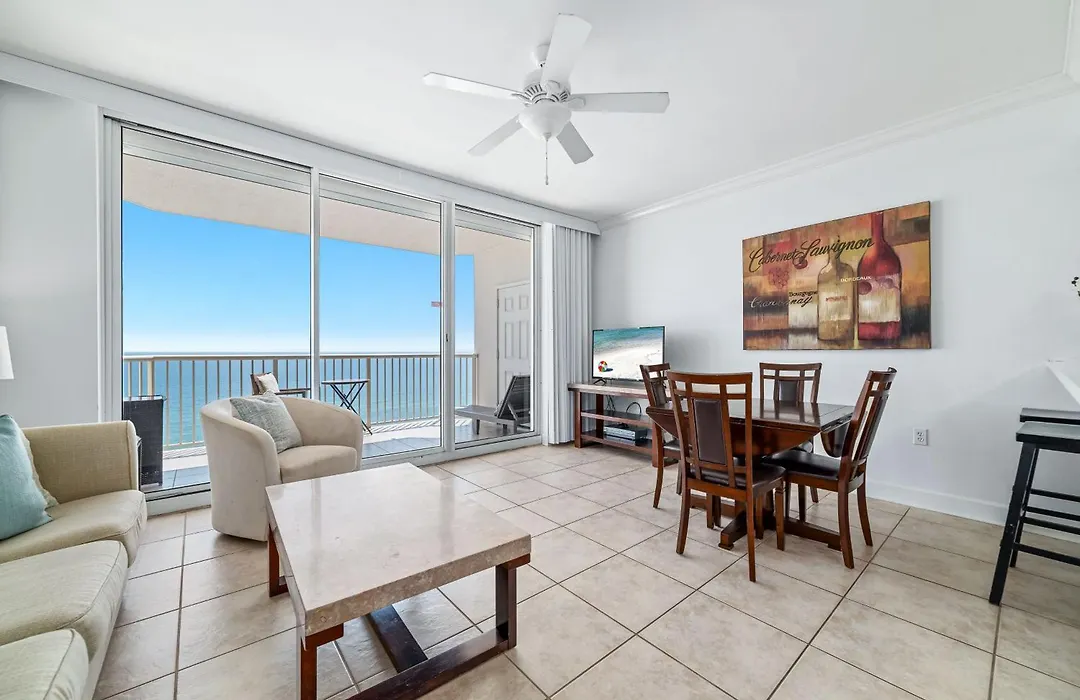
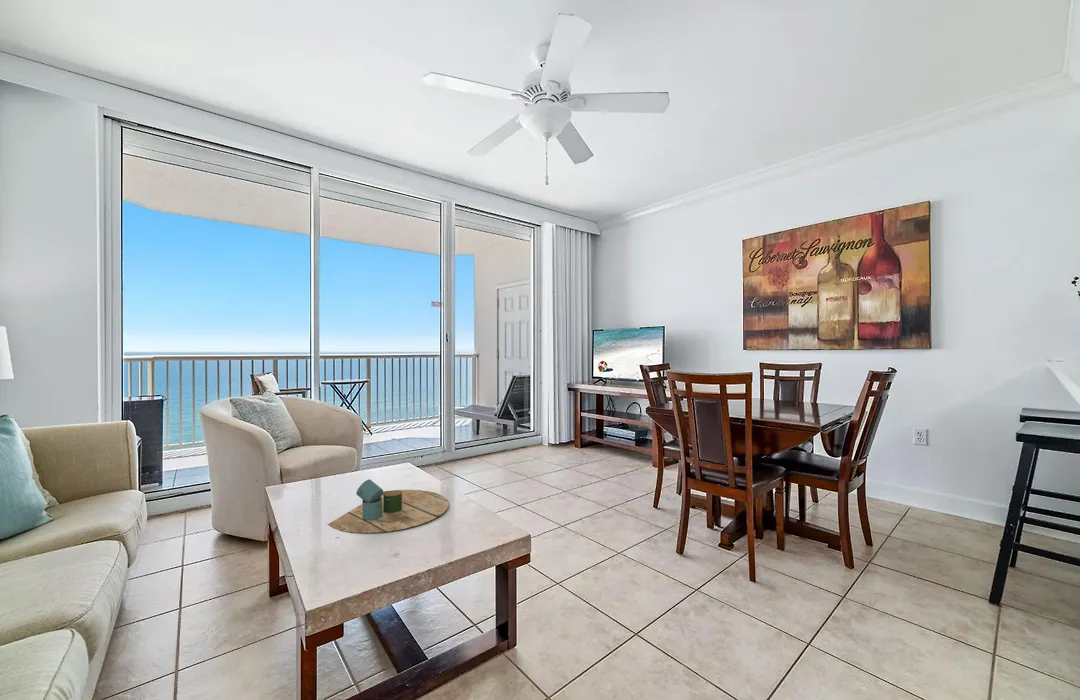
+ decorative tray [327,478,450,534]
